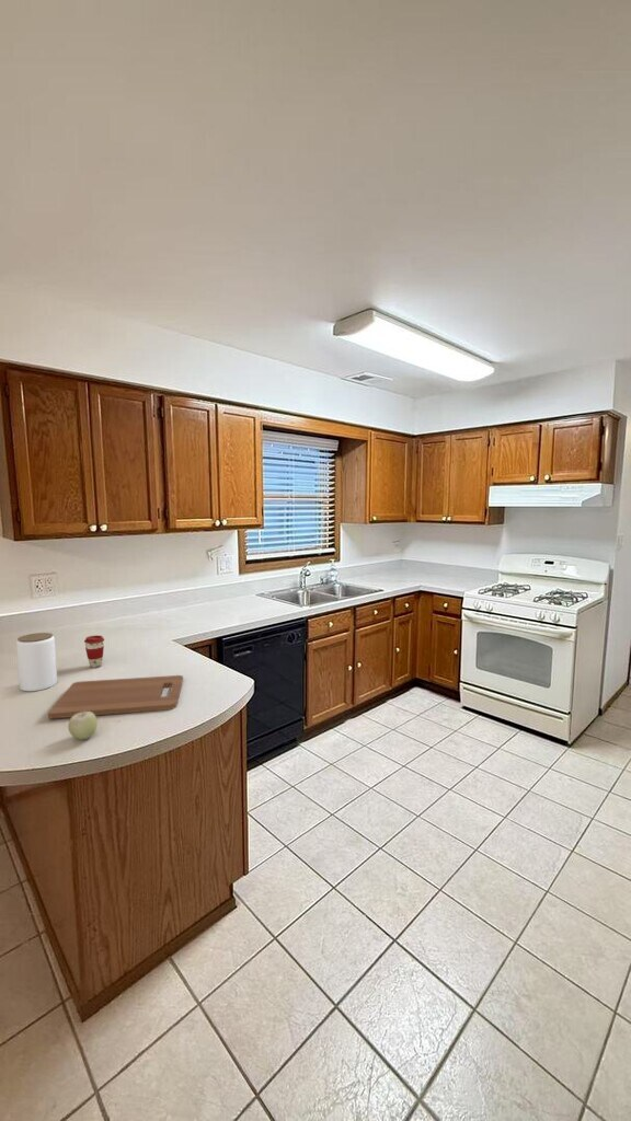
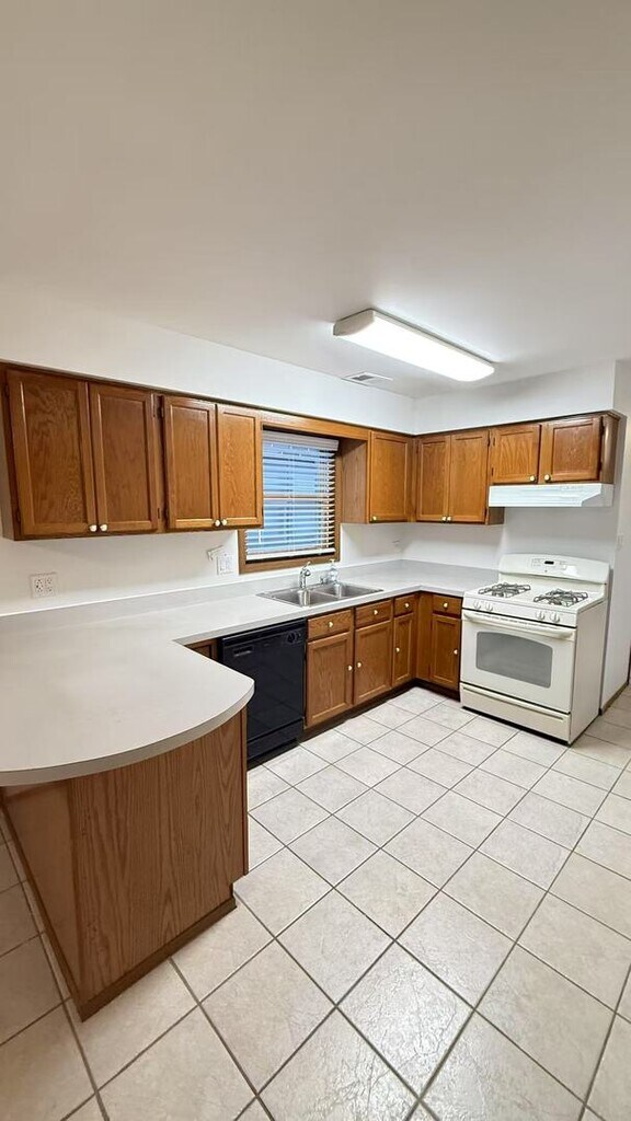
- cutting board [47,674,184,719]
- coffee cup [83,635,105,669]
- fruit [67,710,99,741]
- jar [15,632,58,692]
